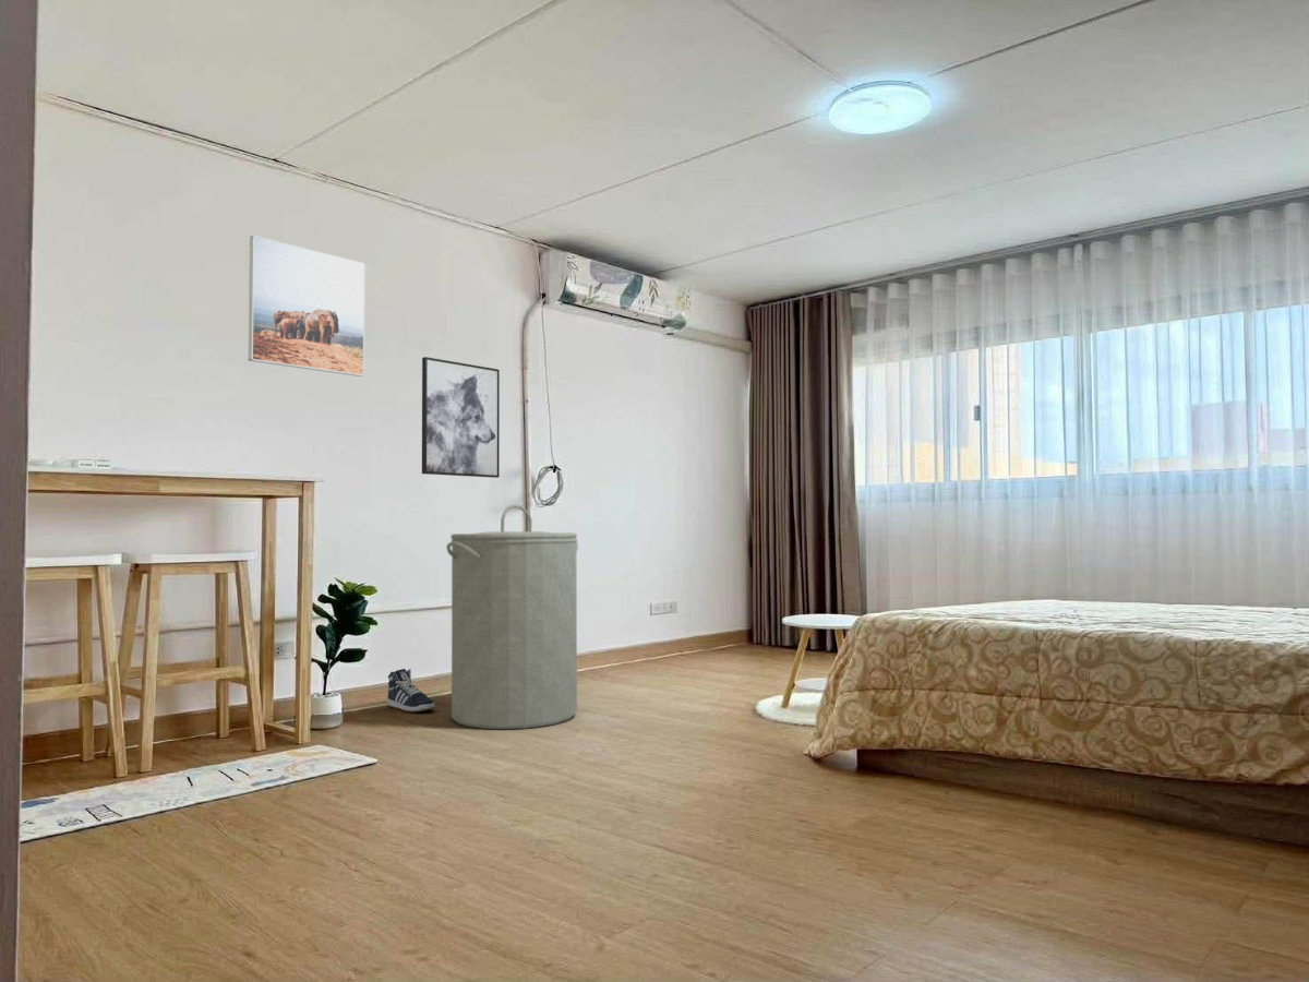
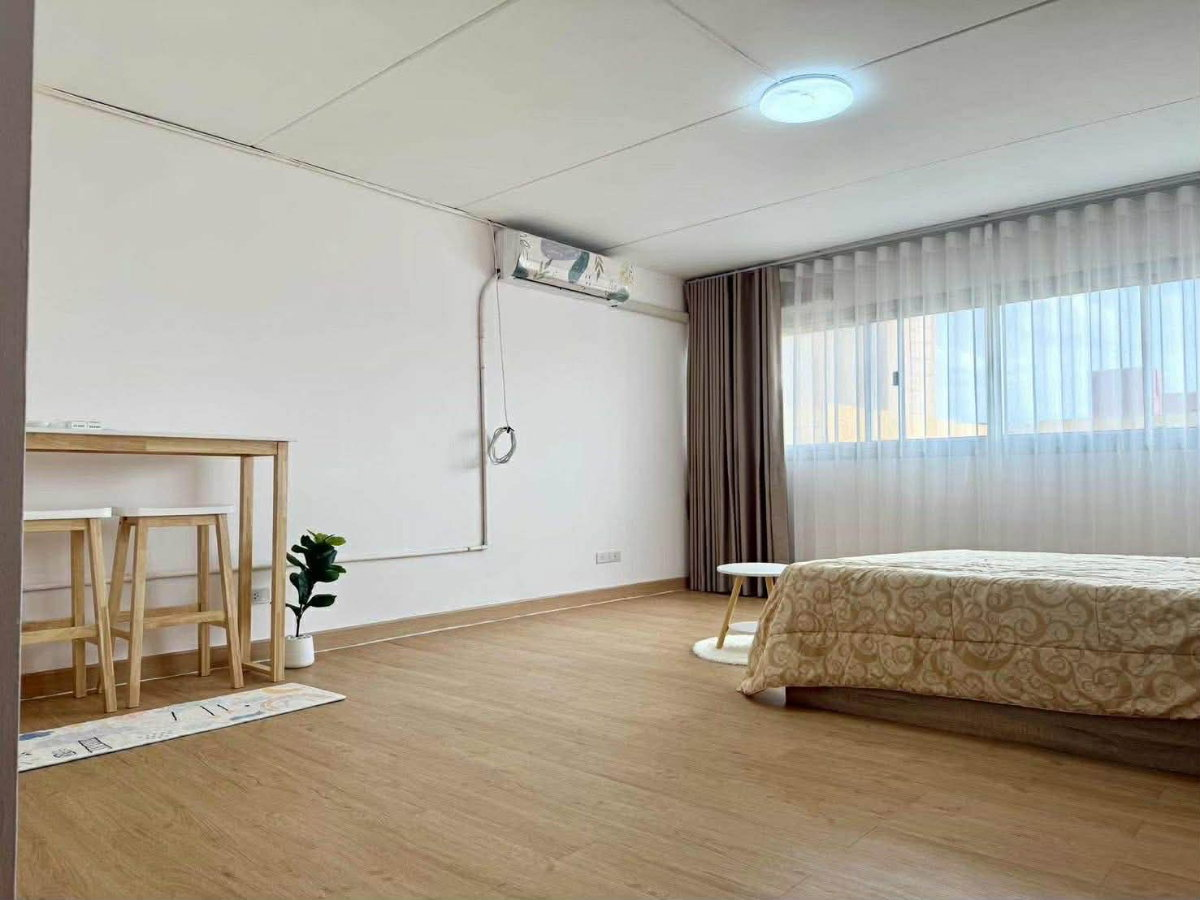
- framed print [248,235,365,378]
- laundry hamper [445,503,579,730]
- sneaker [386,668,436,714]
- wall art [421,356,501,479]
